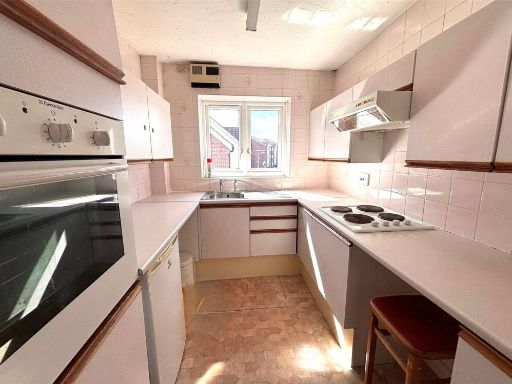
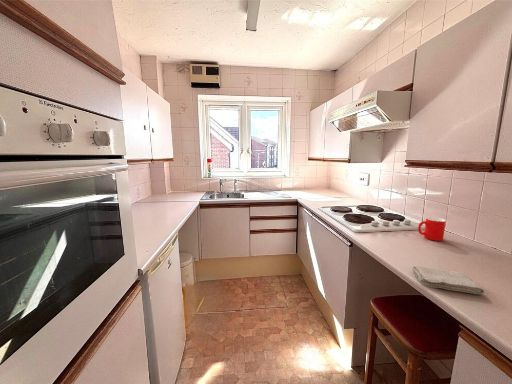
+ cup [417,216,447,242]
+ washcloth [411,265,486,295]
